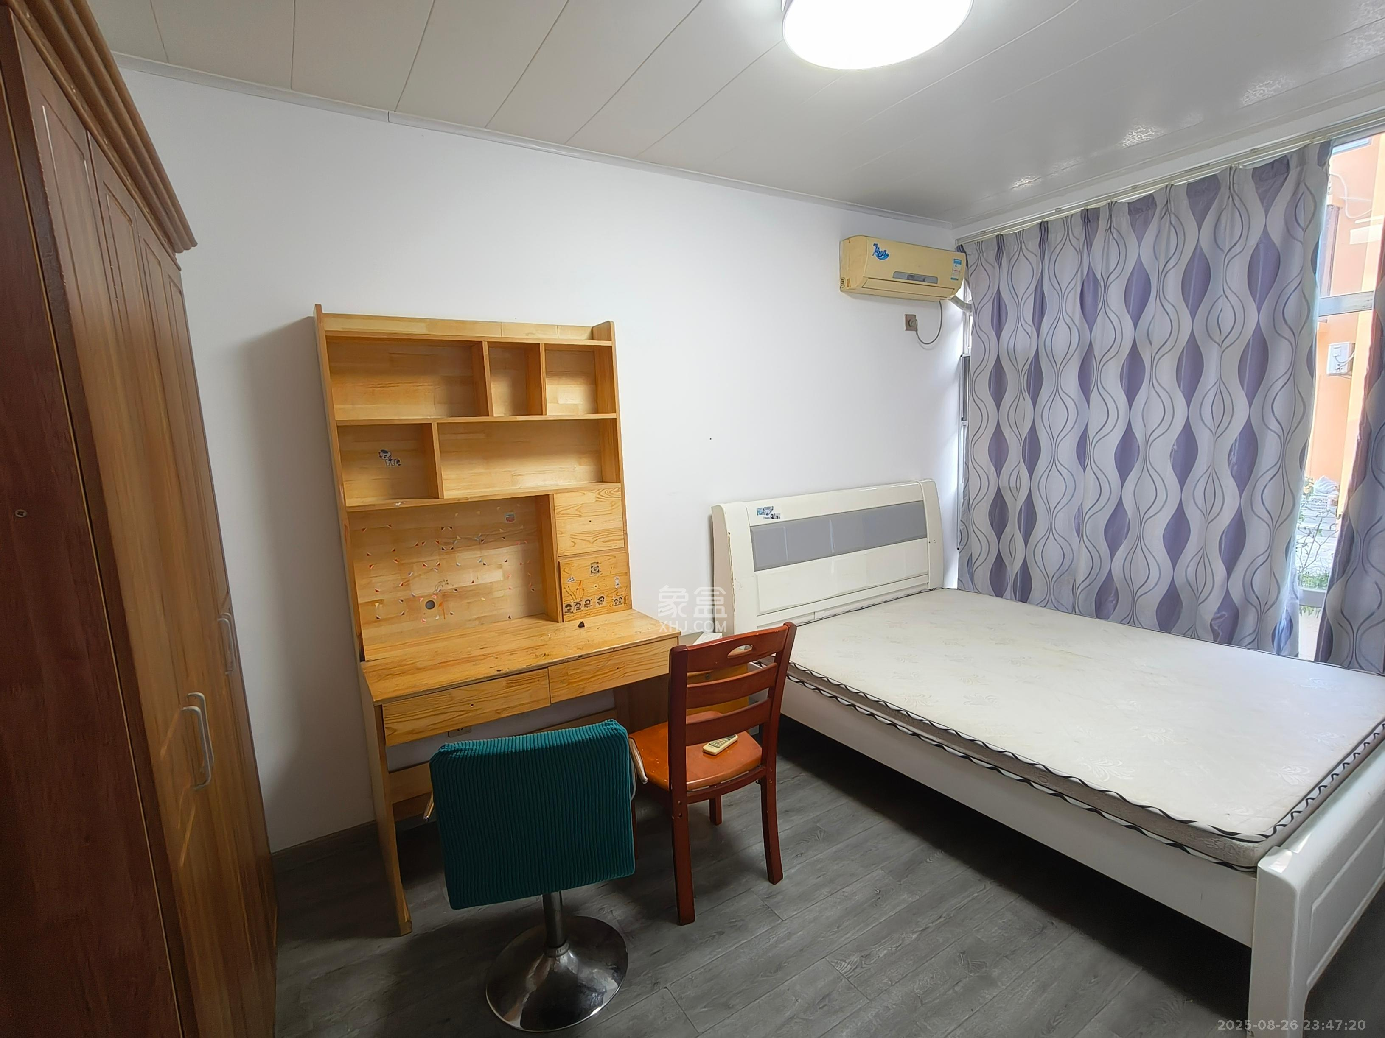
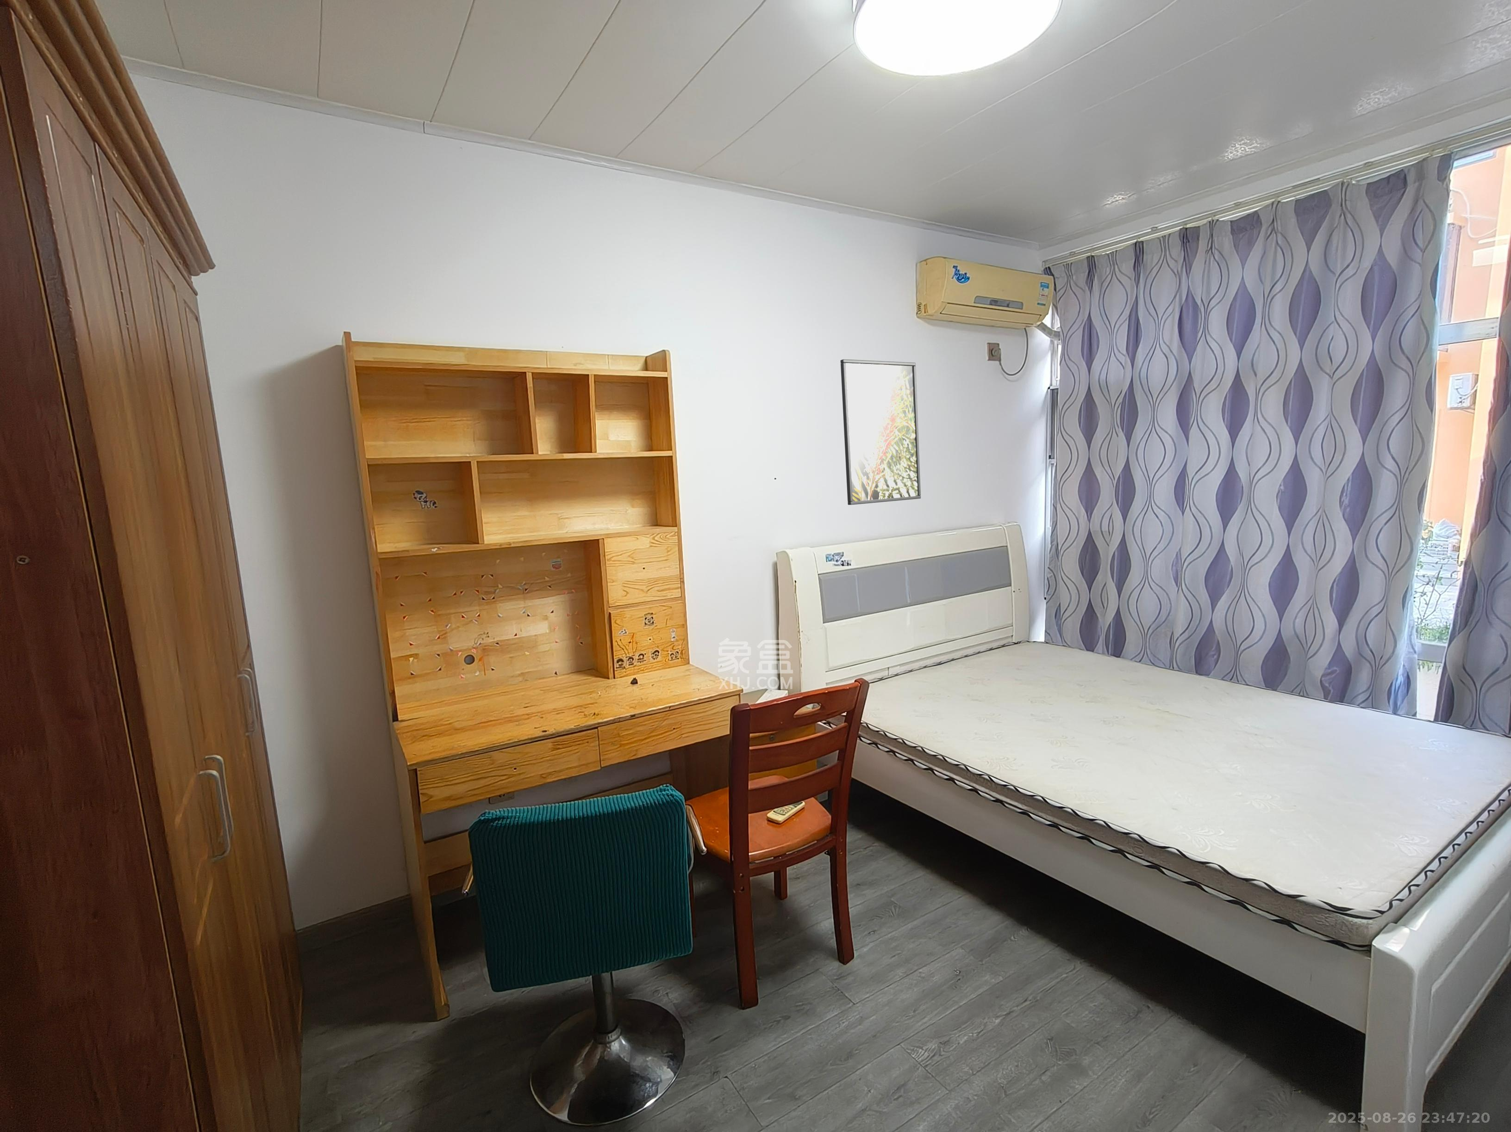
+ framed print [840,359,921,505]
